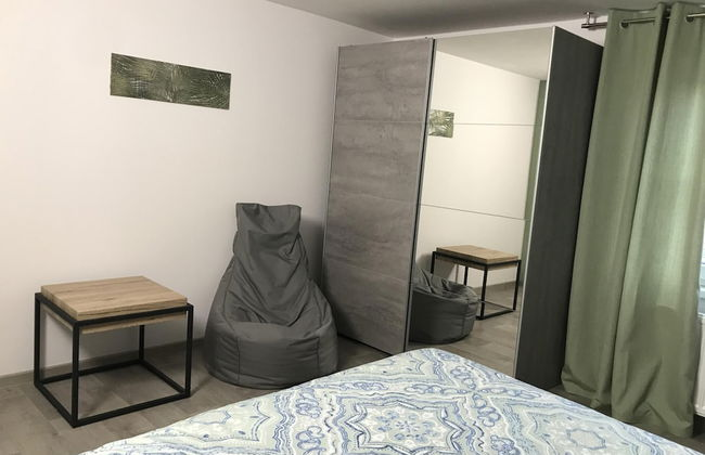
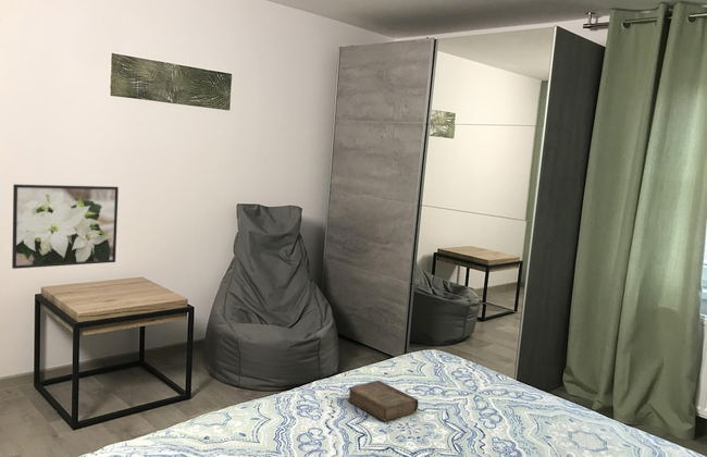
+ book [347,380,420,422]
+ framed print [11,183,120,270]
